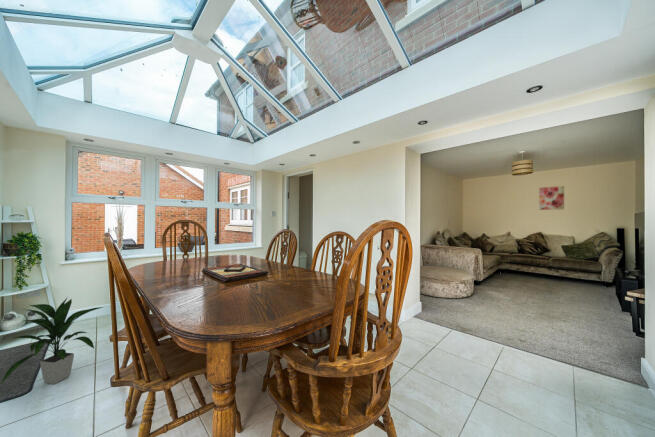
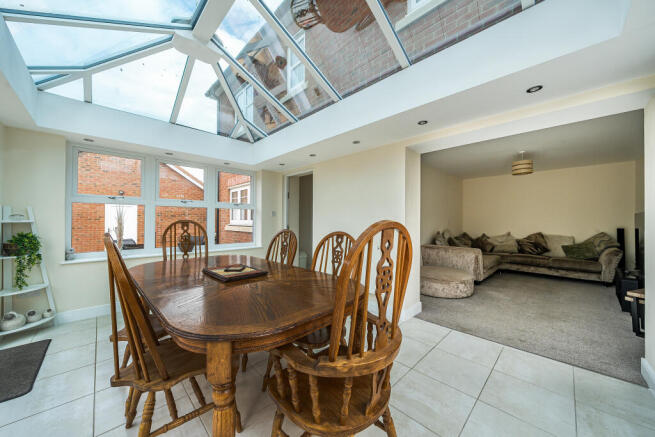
- indoor plant [0,296,104,386]
- wall art [538,185,565,211]
